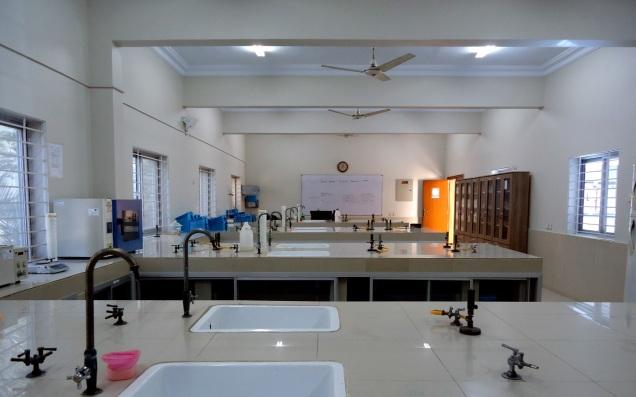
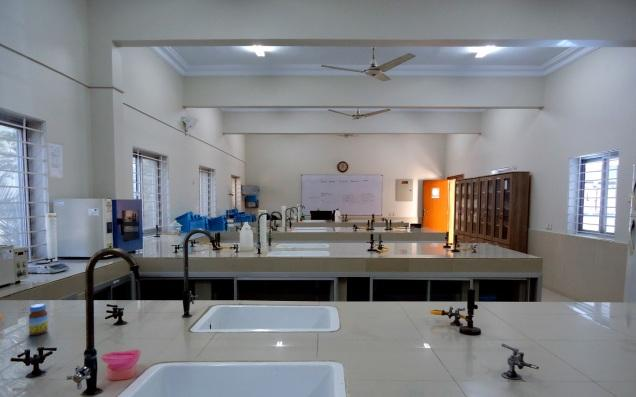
+ jar [28,302,49,336]
